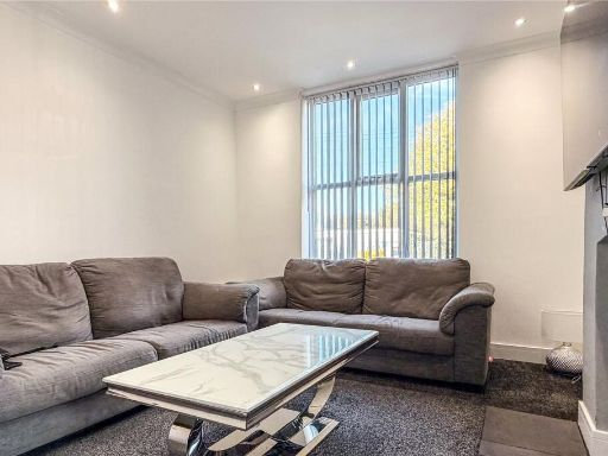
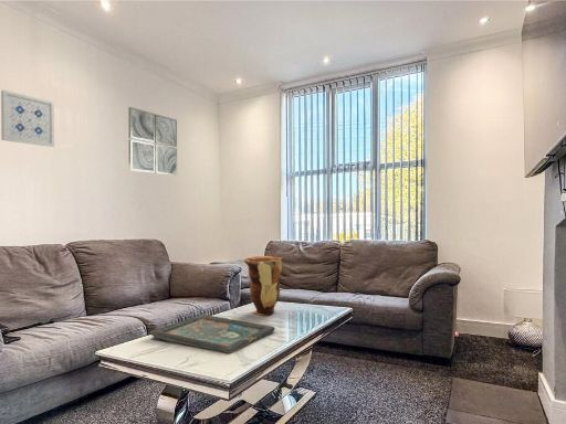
+ decorative vase [243,255,284,317]
+ decorative tray [149,314,276,354]
+ wall art [127,106,178,177]
+ wall art [0,89,55,148]
